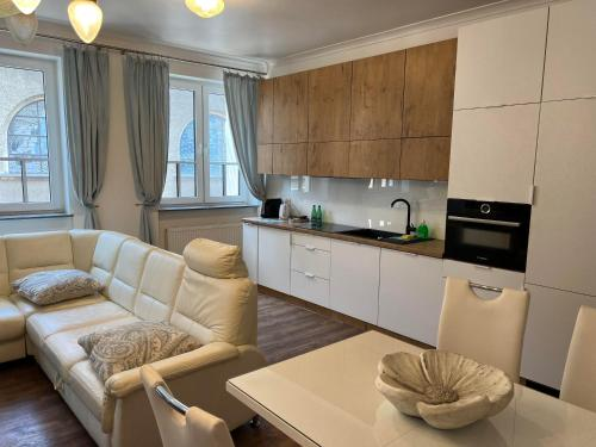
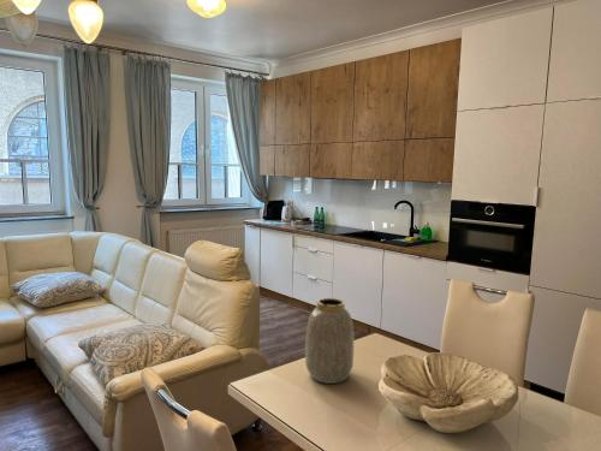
+ vase [304,297,355,385]
